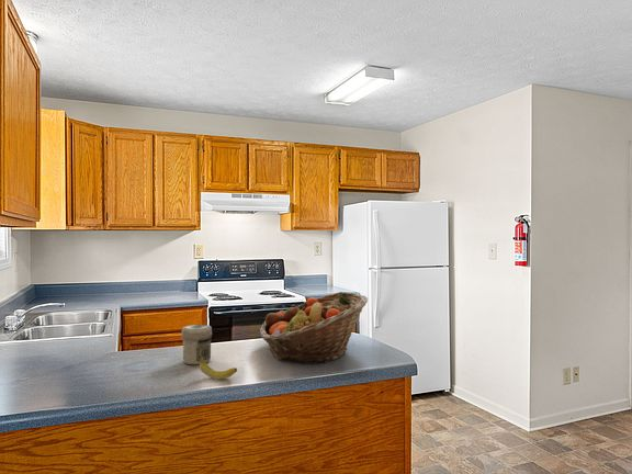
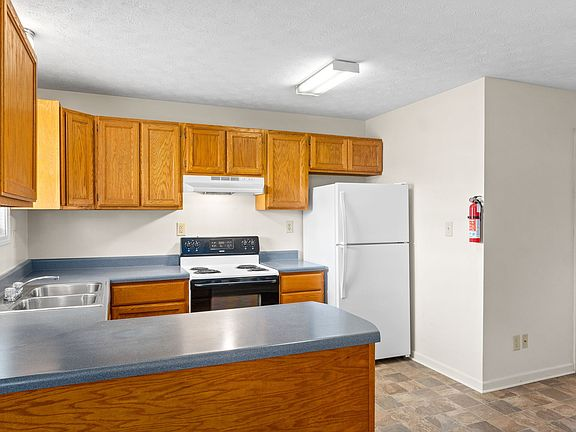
- fruit basket [259,291,369,365]
- fruit [199,357,238,380]
- jar [180,324,213,365]
